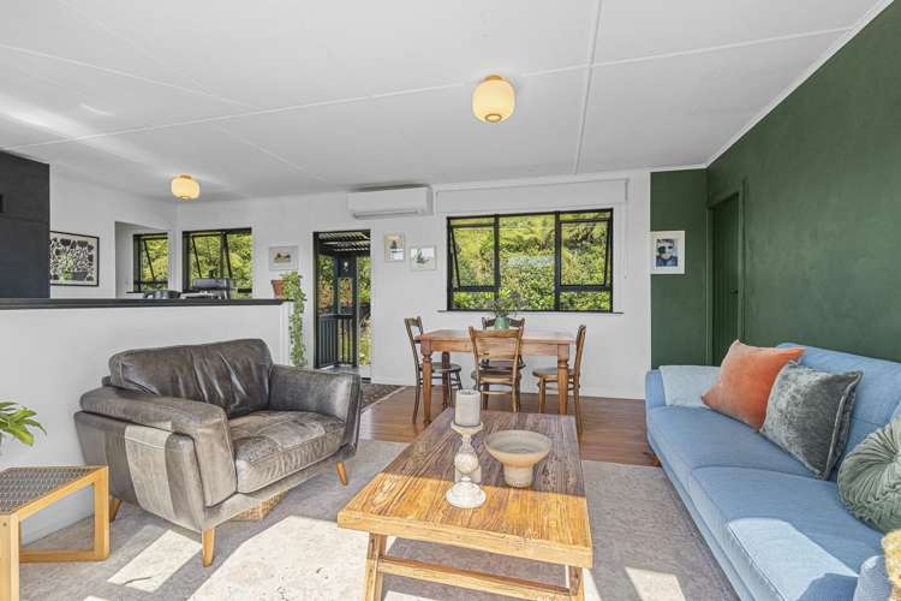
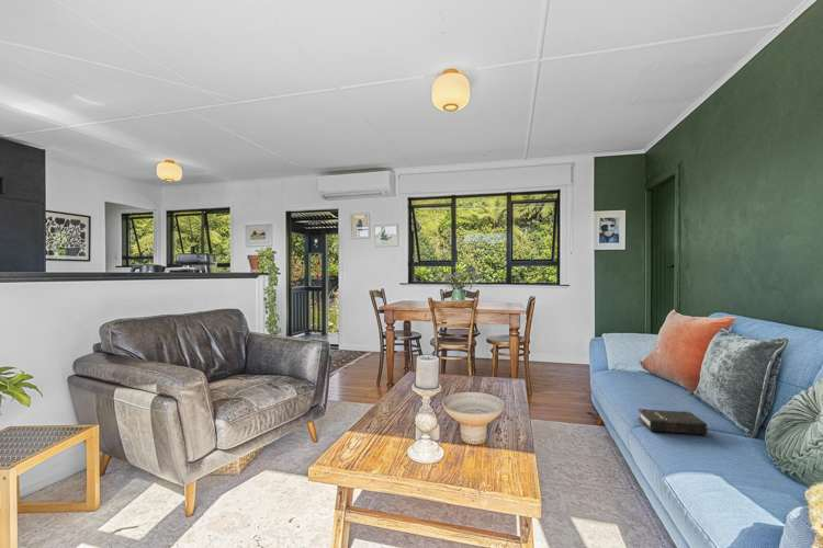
+ hardback book [638,408,708,435]
